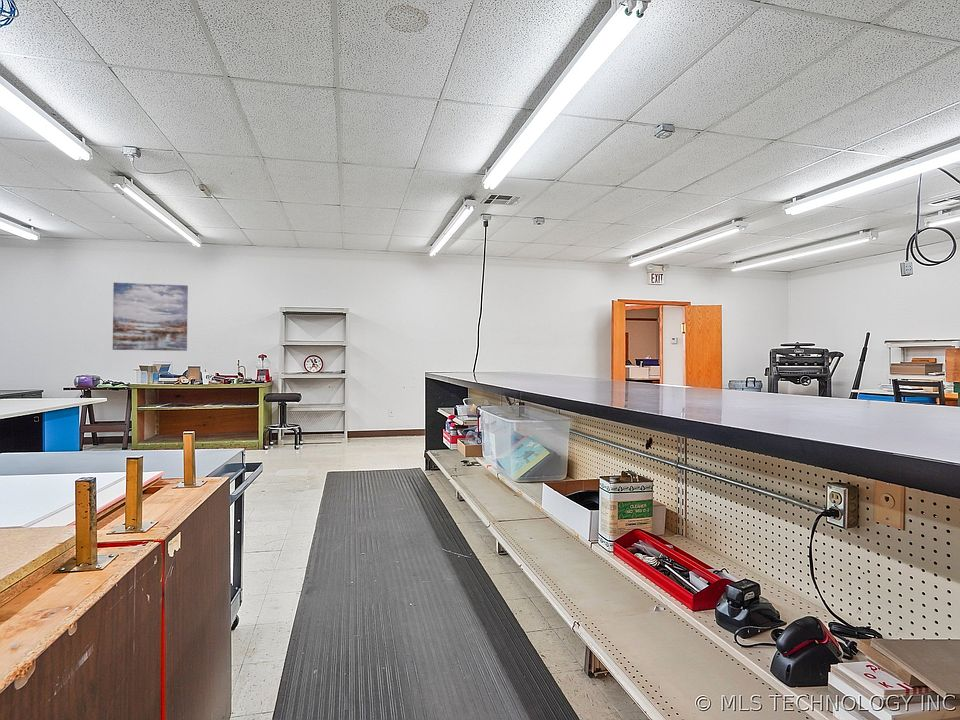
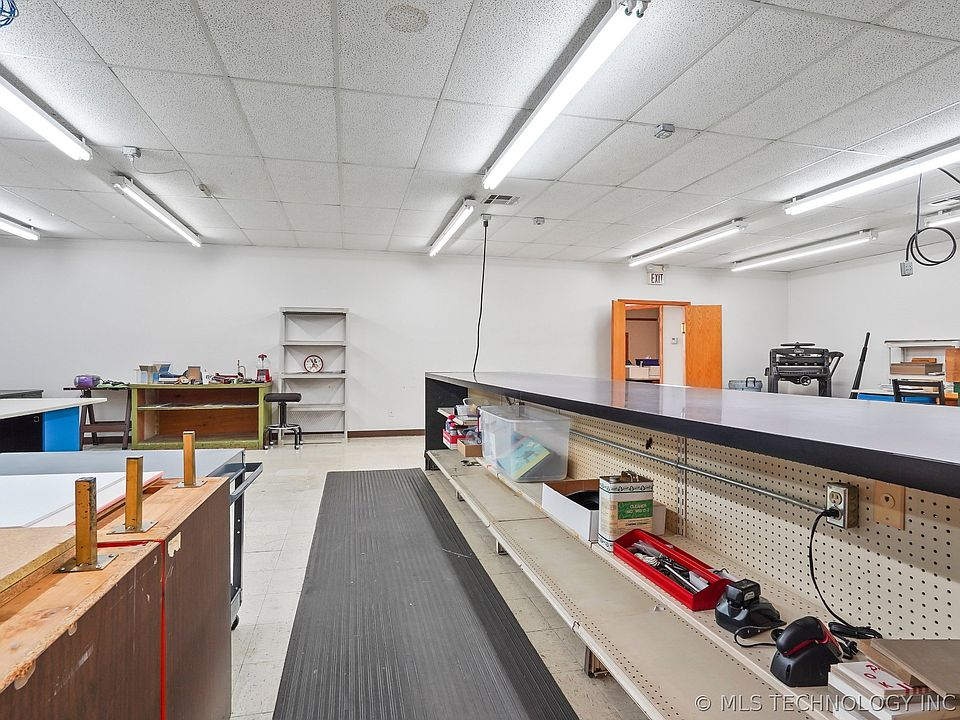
- wall art [112,282,189,352]
